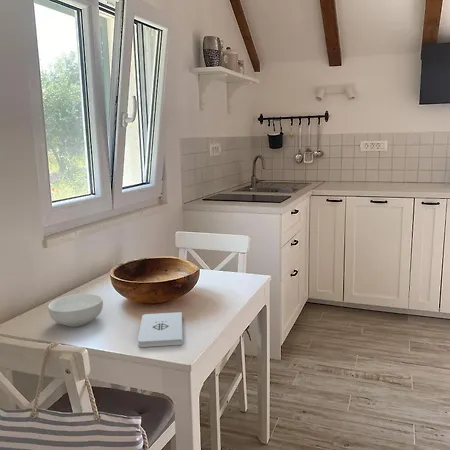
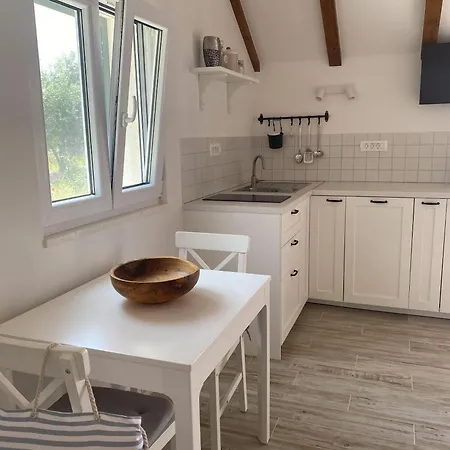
- cereal bowl [47,293,104,328]
- notepad [137,311,184,348]
